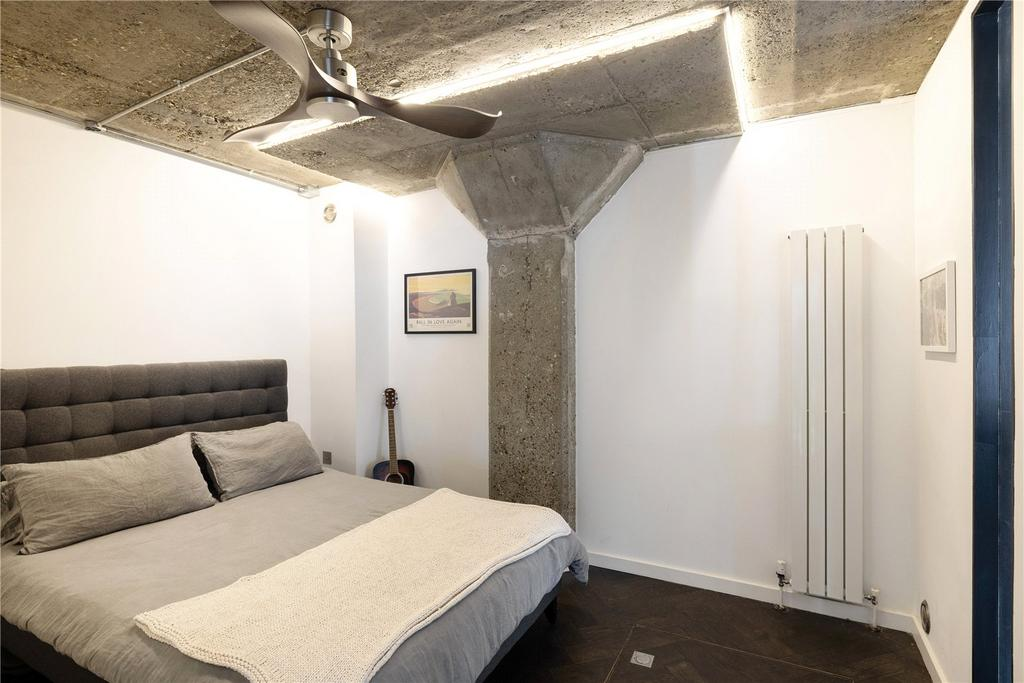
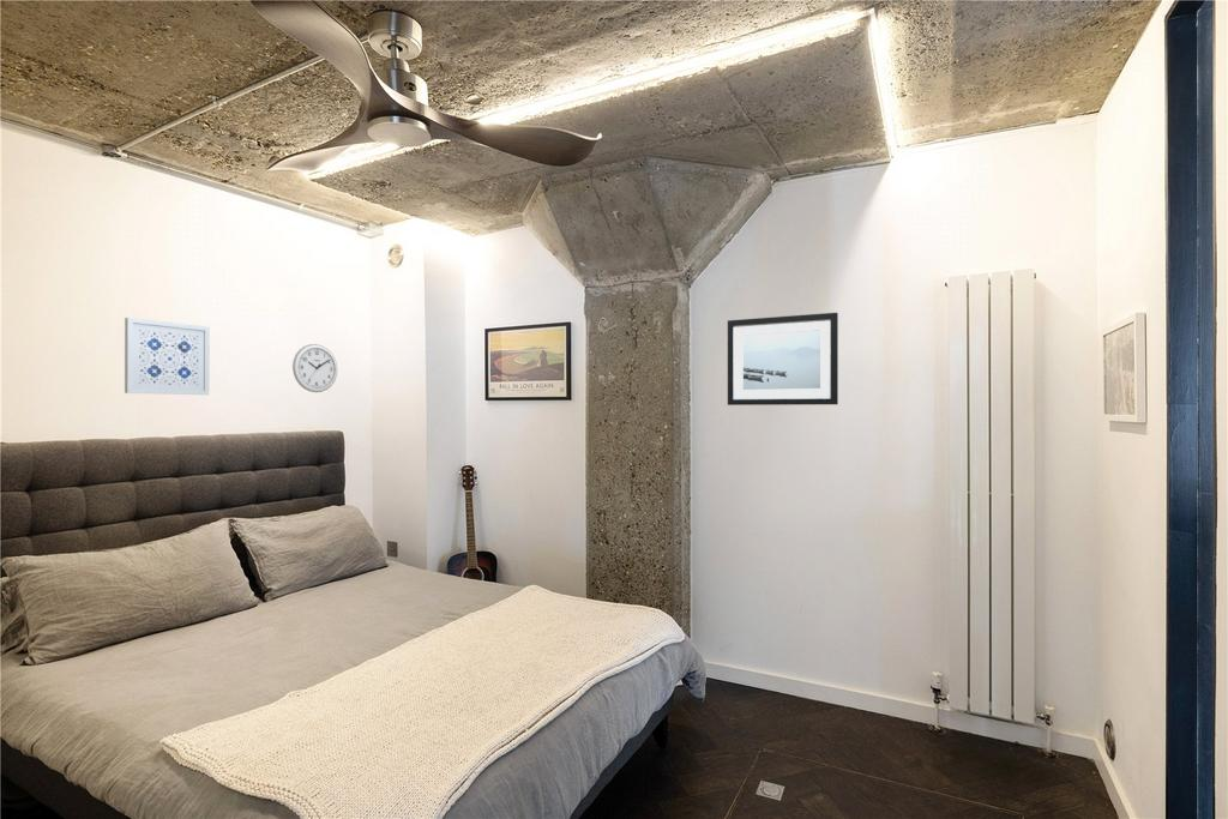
+ wall art [727,312,839,407]
+ wall art [124,317,211,396]
+ wall clock [291,343,338,393]
